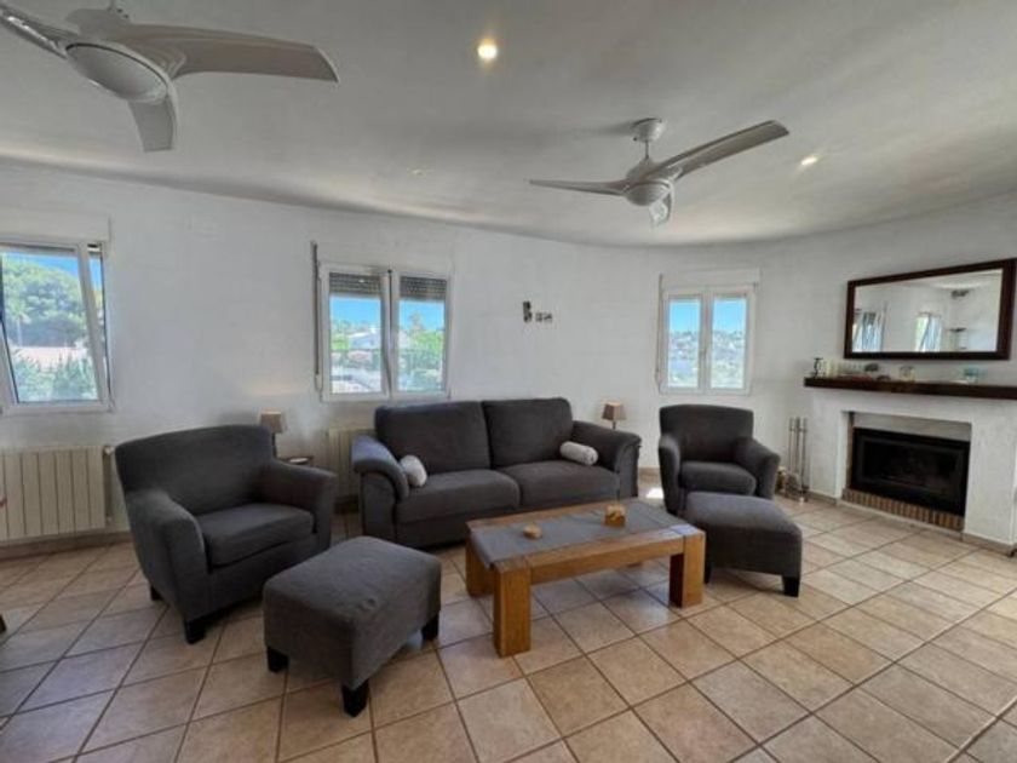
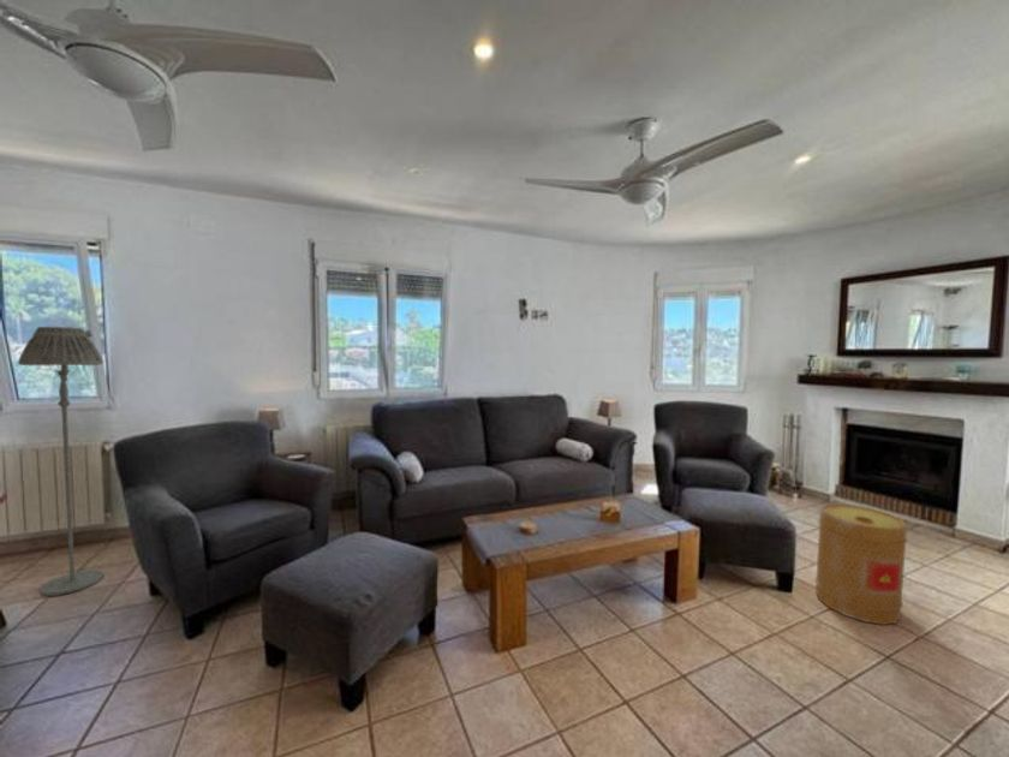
+ floor lamp [17,326,105,597]
+ basket [813,502,909,626]
